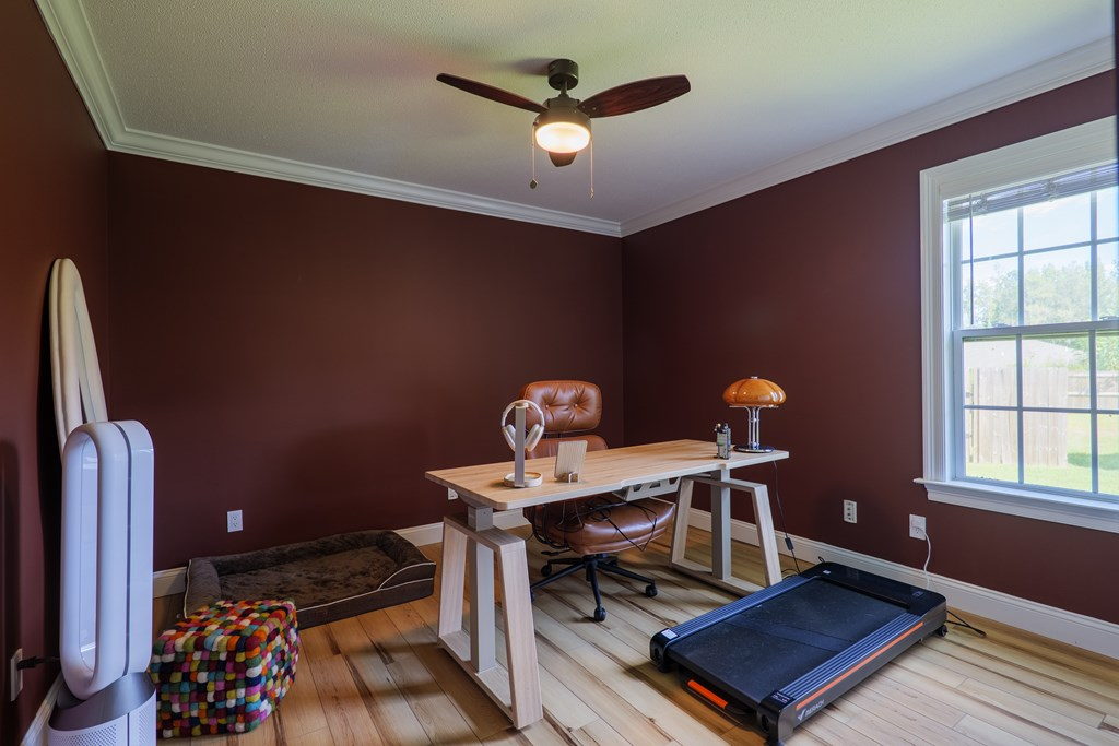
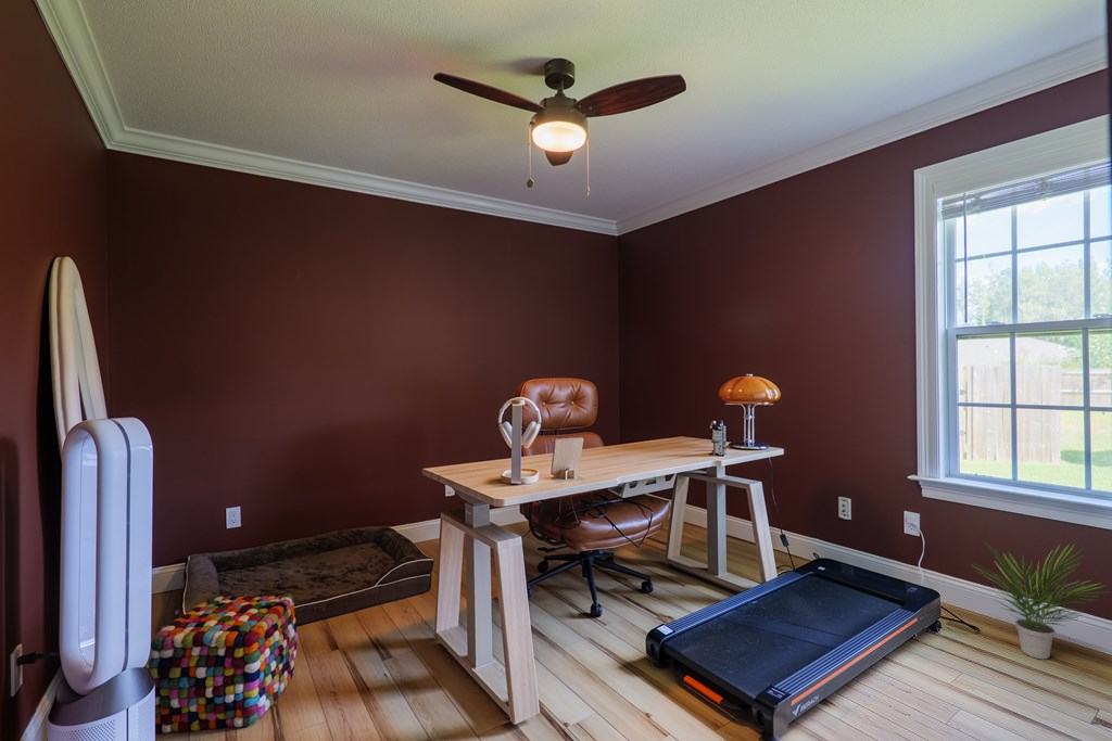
+ potted plant [972,539,1111,661]
